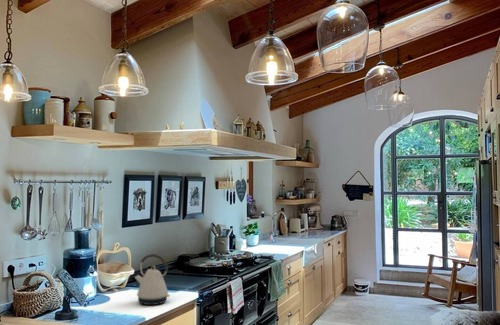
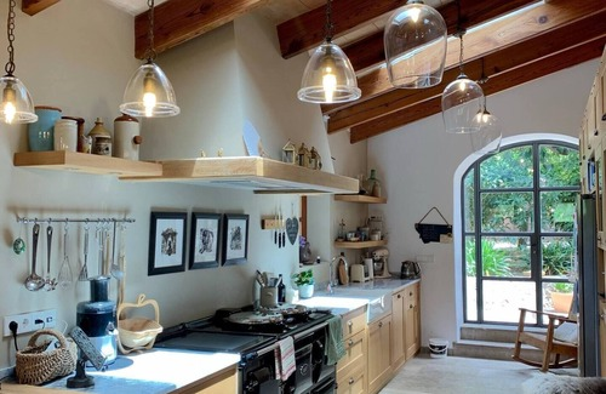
- kettle [134,253,171,306]
